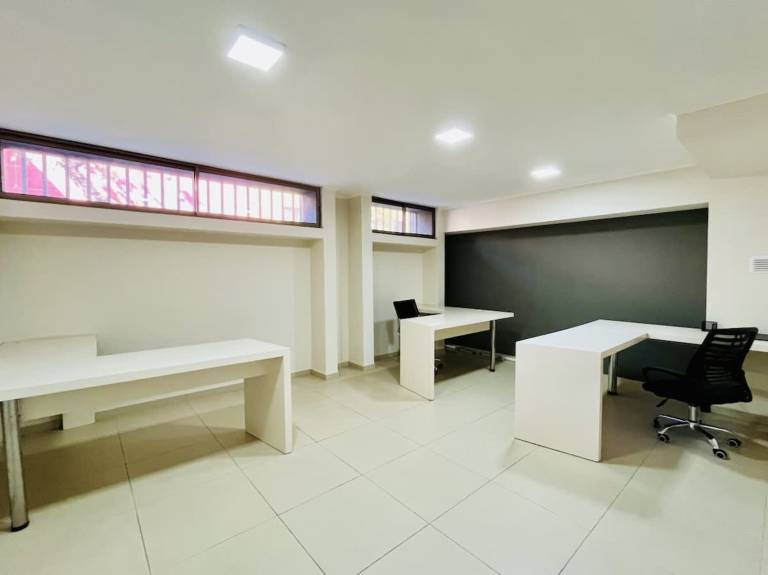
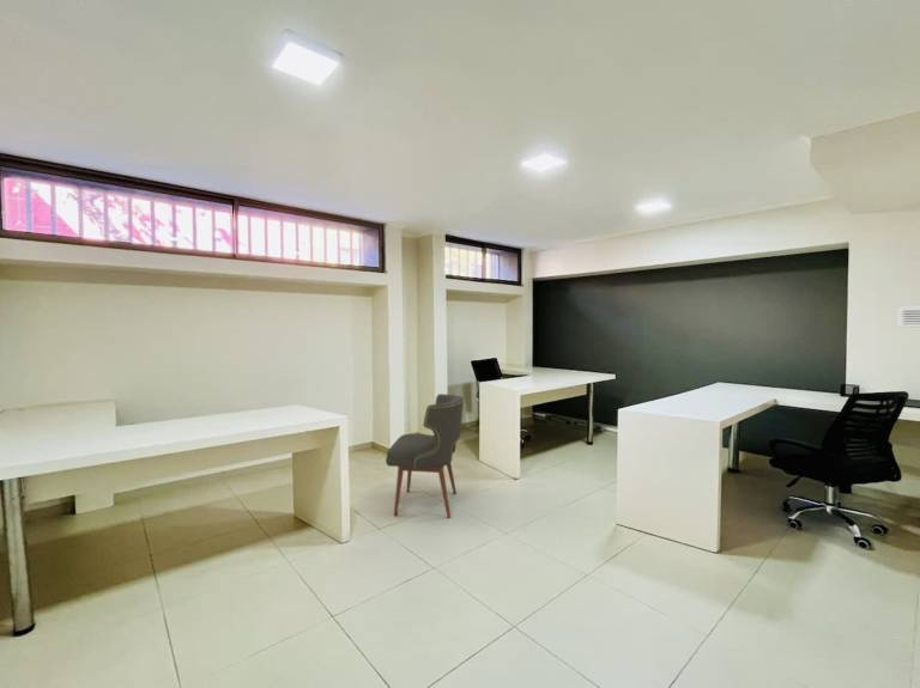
+ chair [385,392,465,519]
